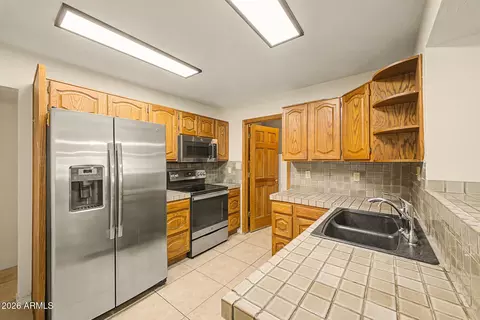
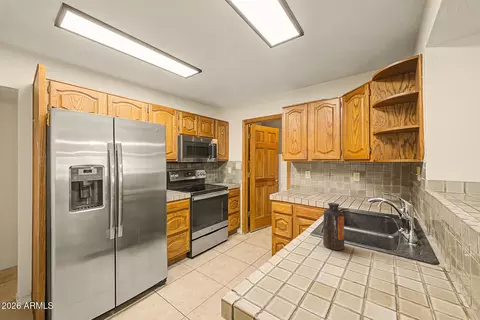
+ bottle [322,202,345,251]
